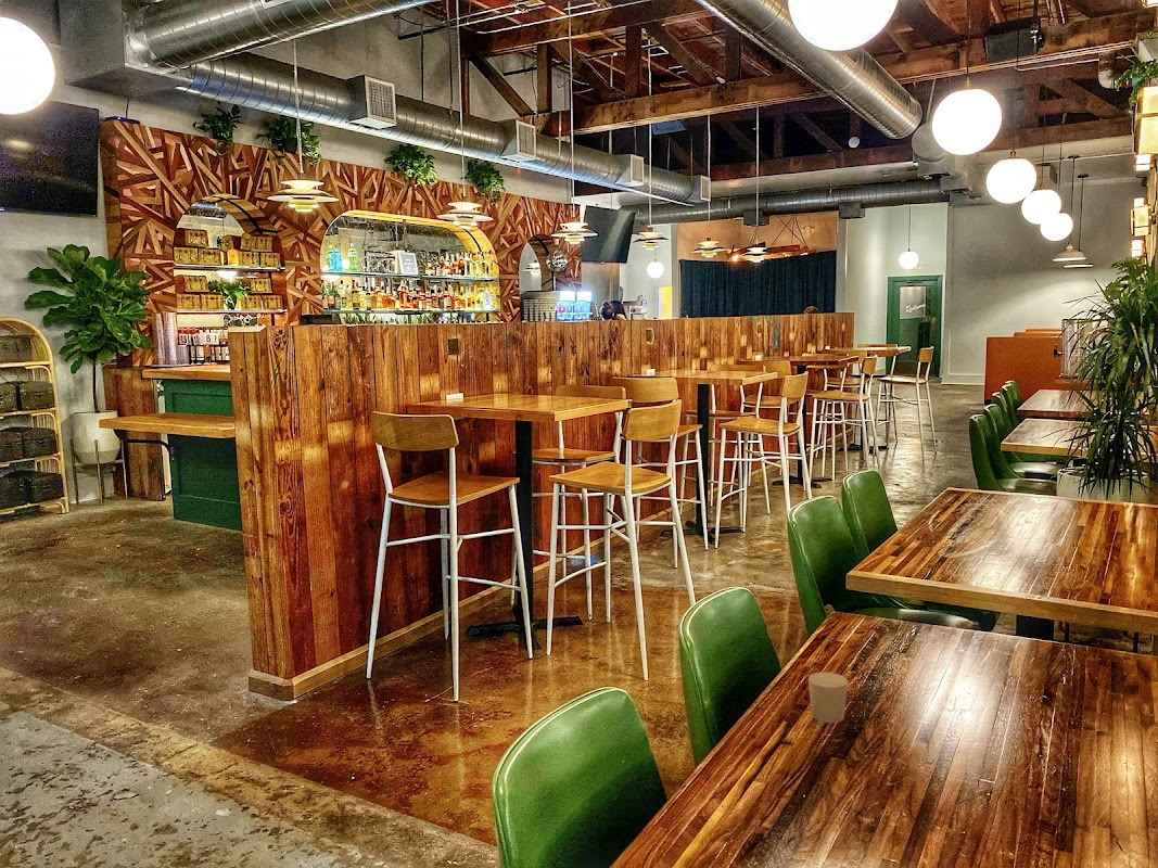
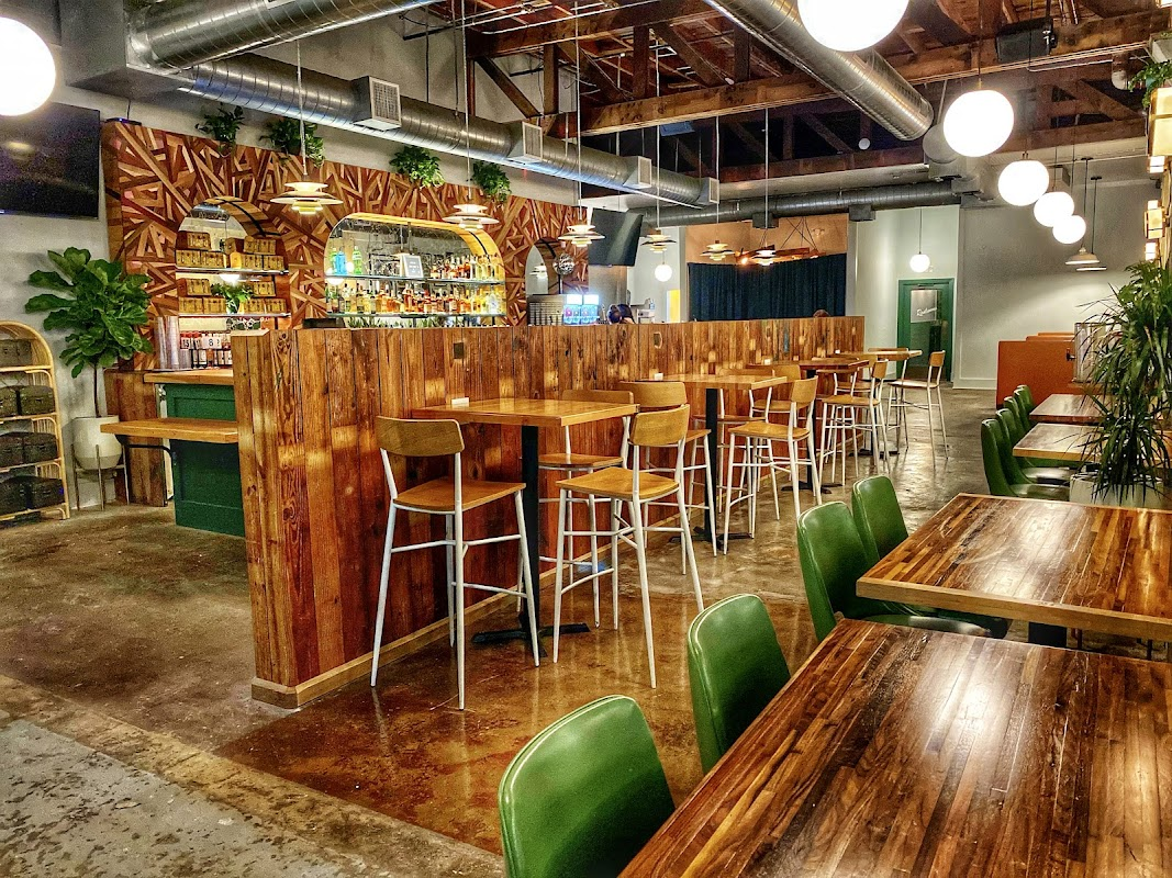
- candle [807,672,849,724]
